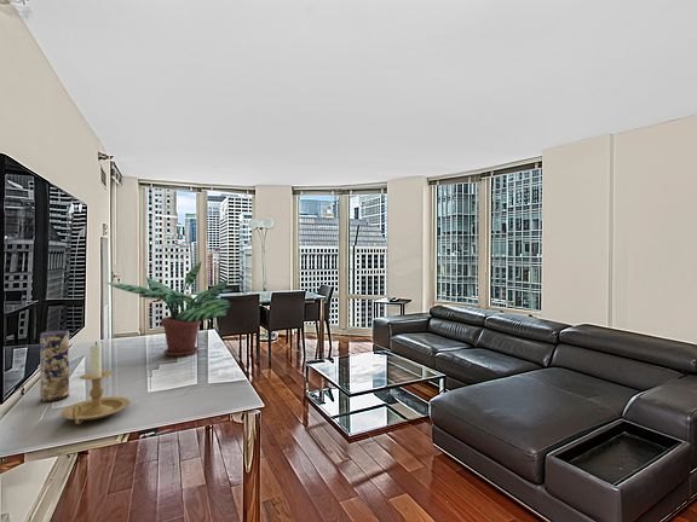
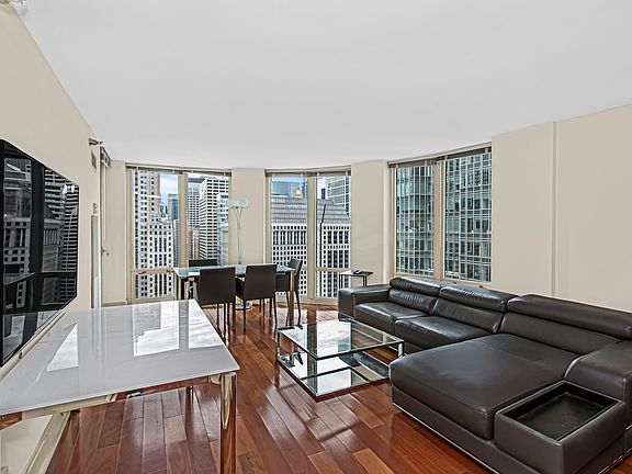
- vase [39,330,70,402]
- candle holder [59,341,131,425]
- potted plant [104,261,234,358]
